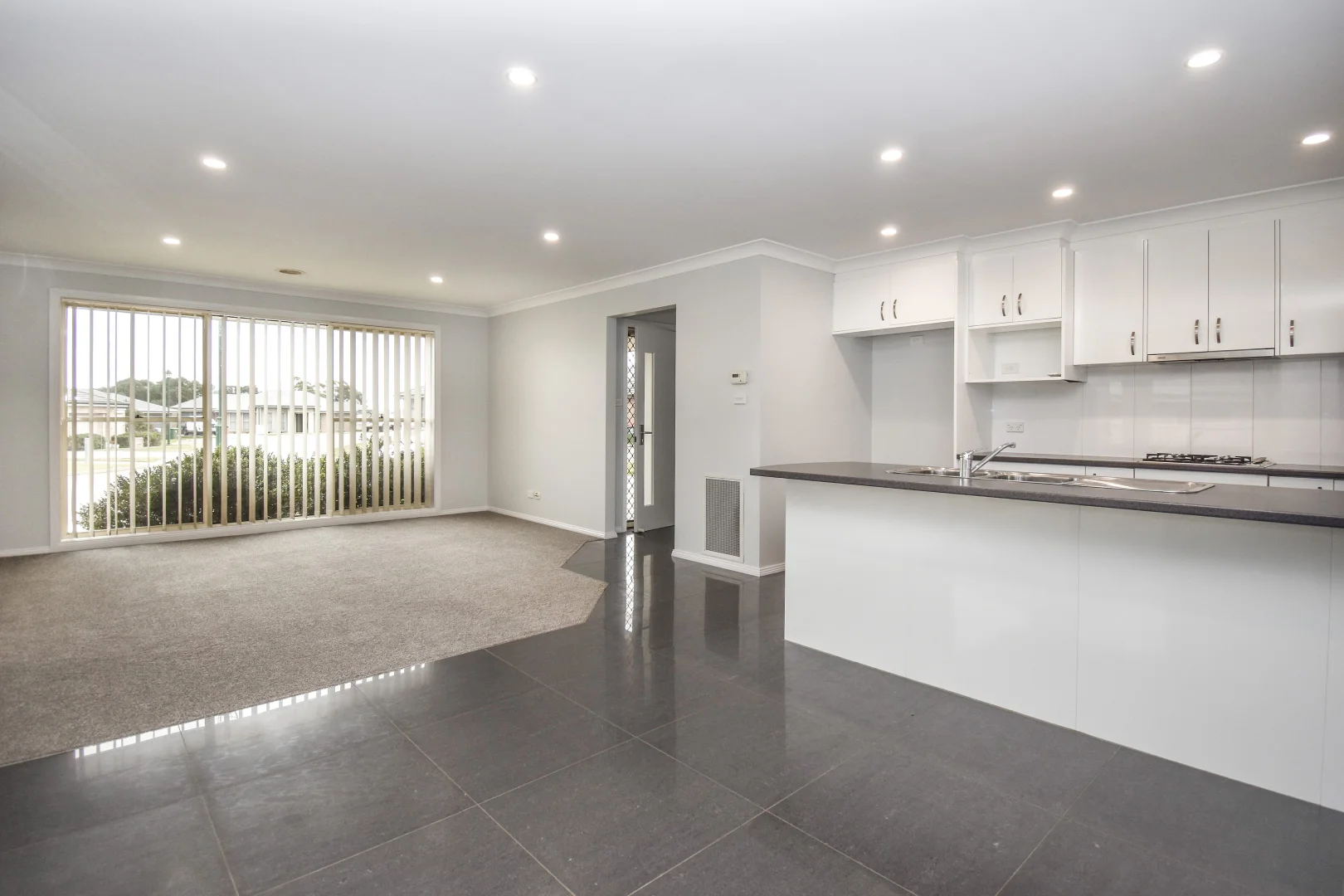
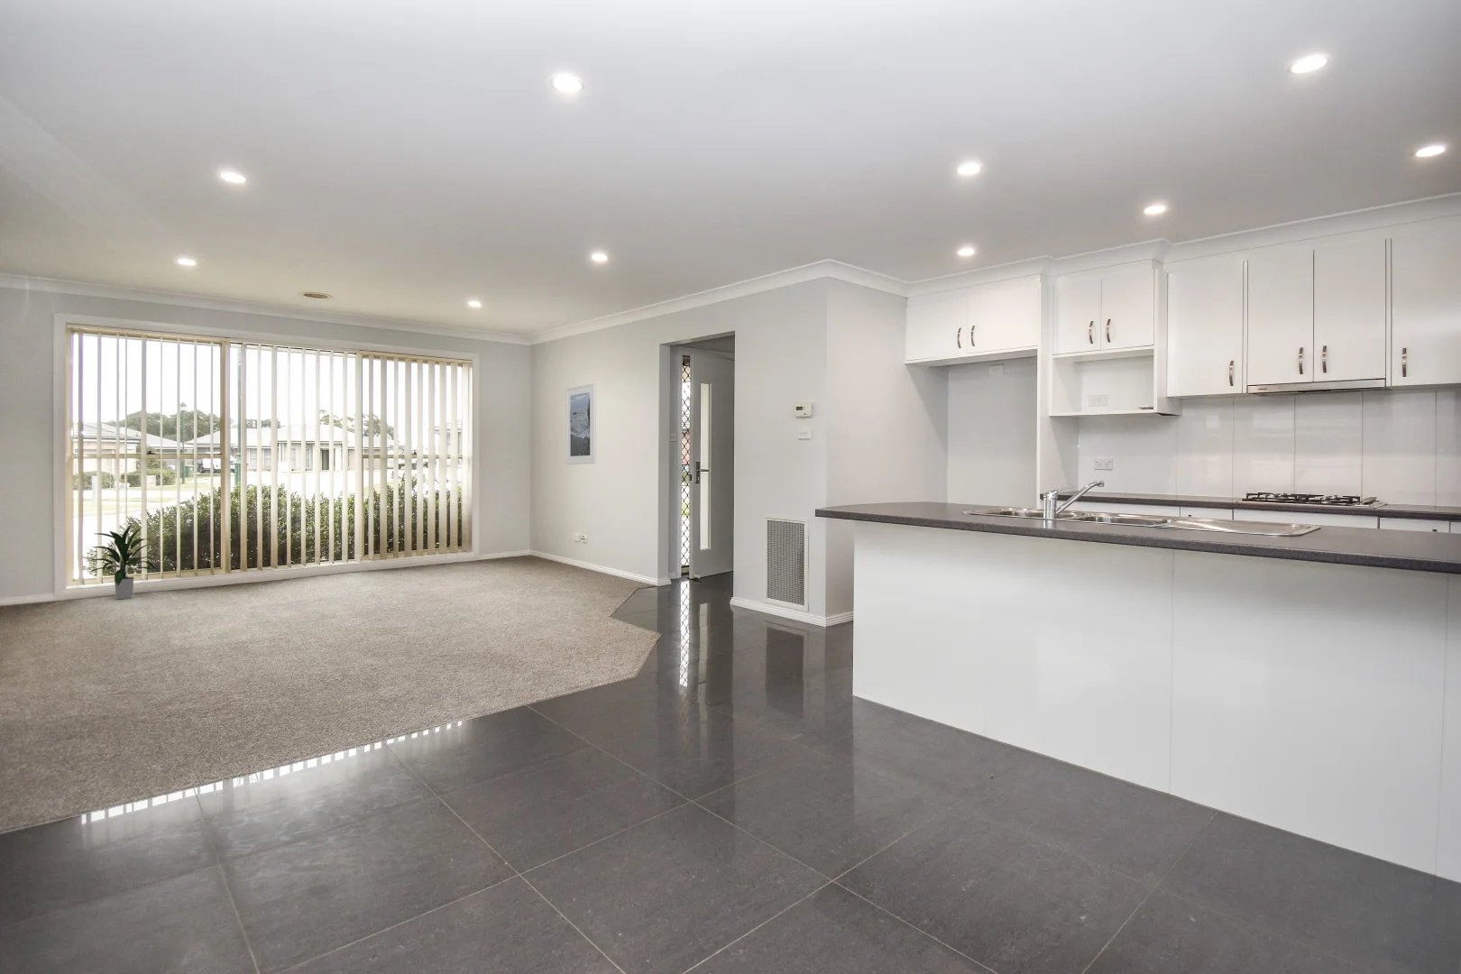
+ indoor plant [87,523,157,600]
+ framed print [564,383,597,465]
